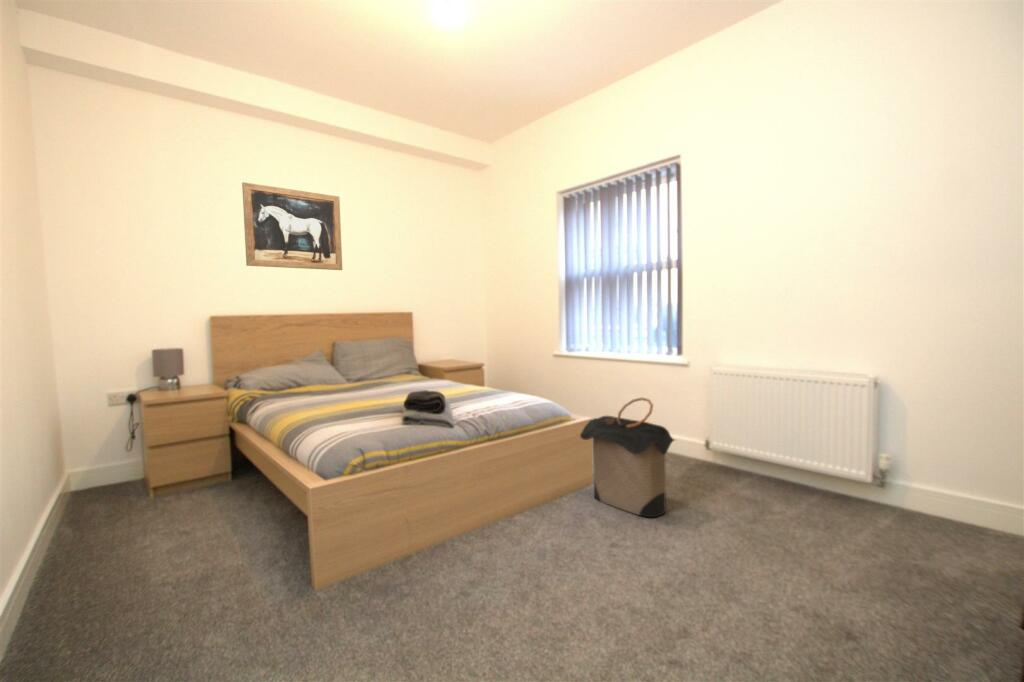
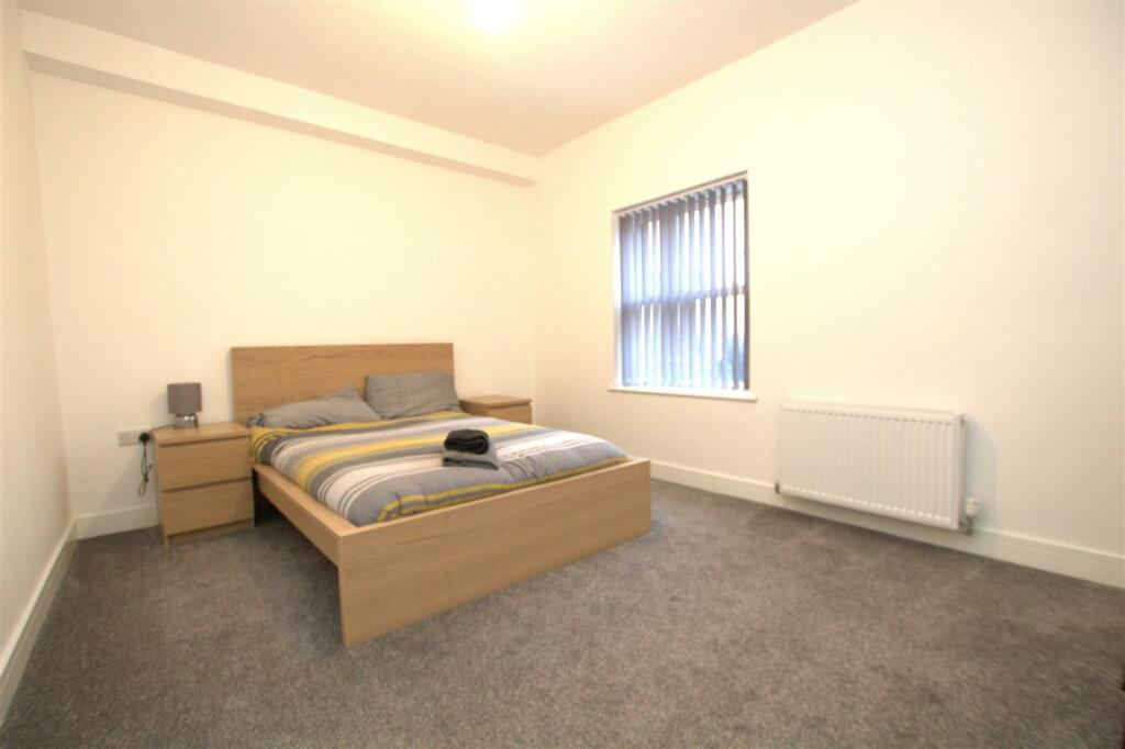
- laundry hamper [579,396,676,519]
- wall art [241,181,343,271]
